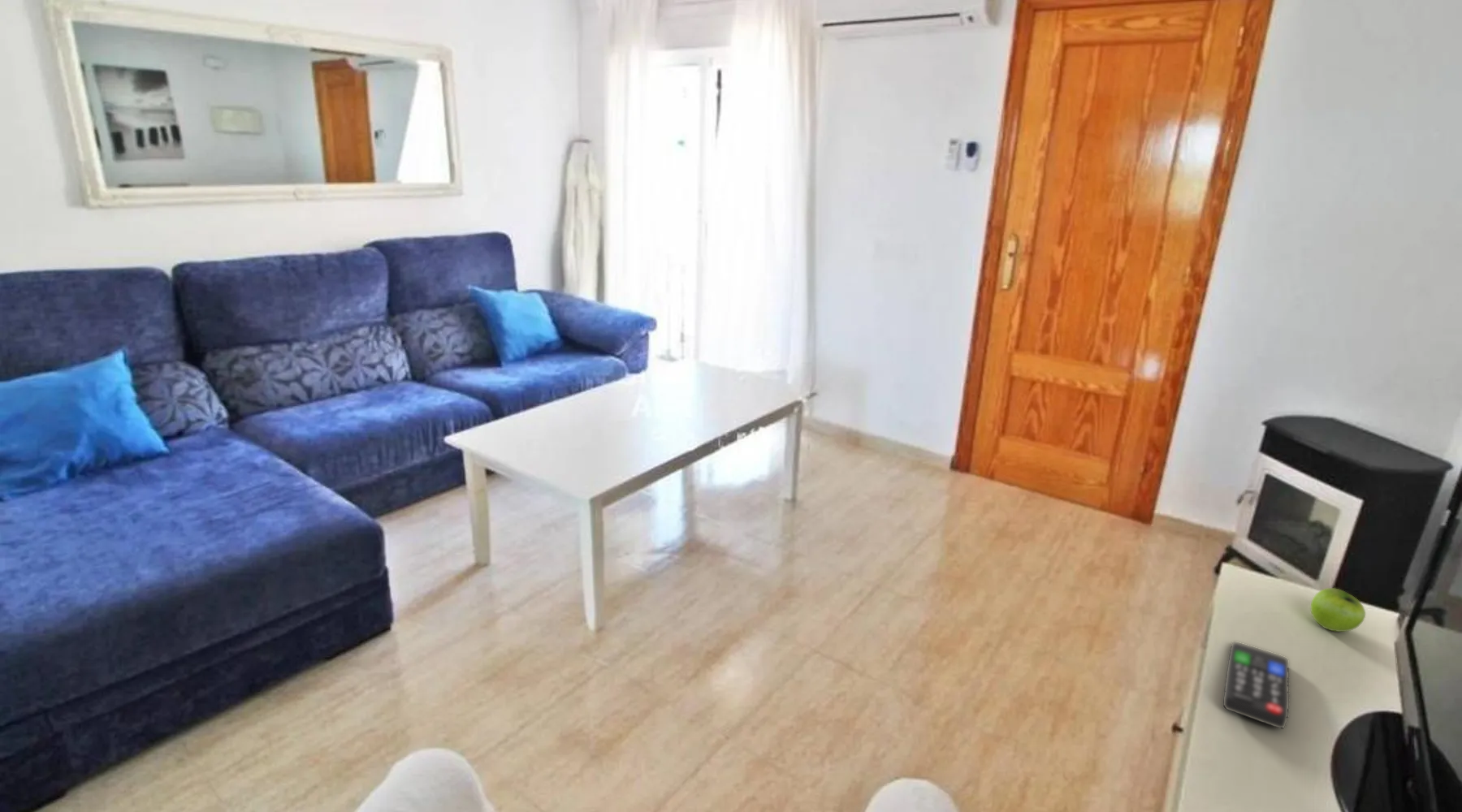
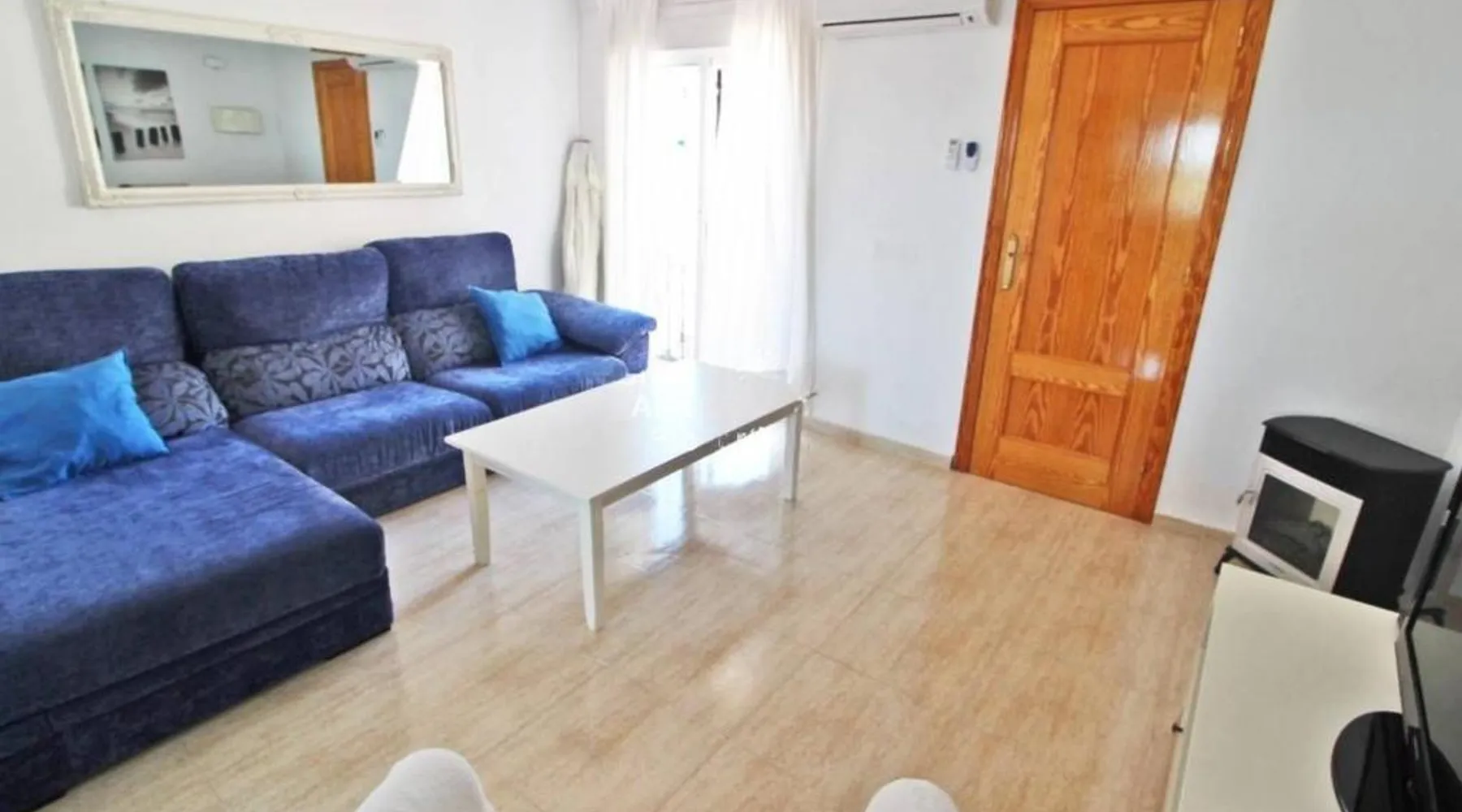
- remote control [1222,641,1290,729]
- fruit [1310,587,1366,633]
